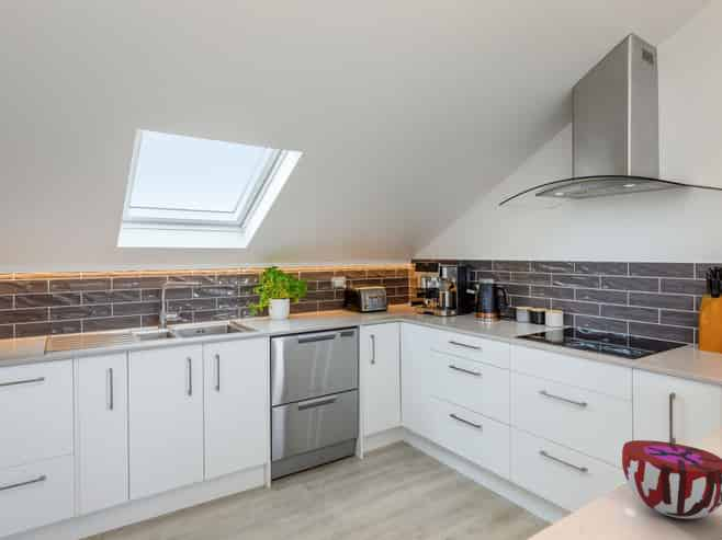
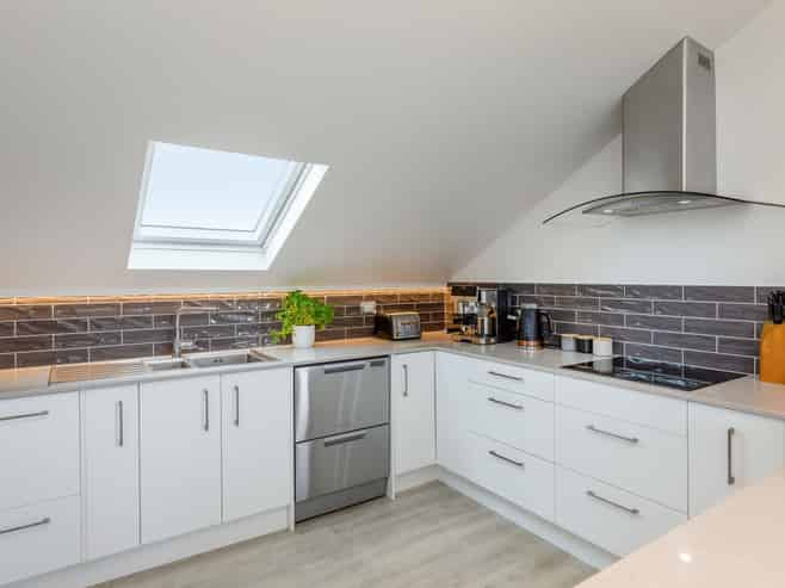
- decorative bowl [621,439,722,520]
